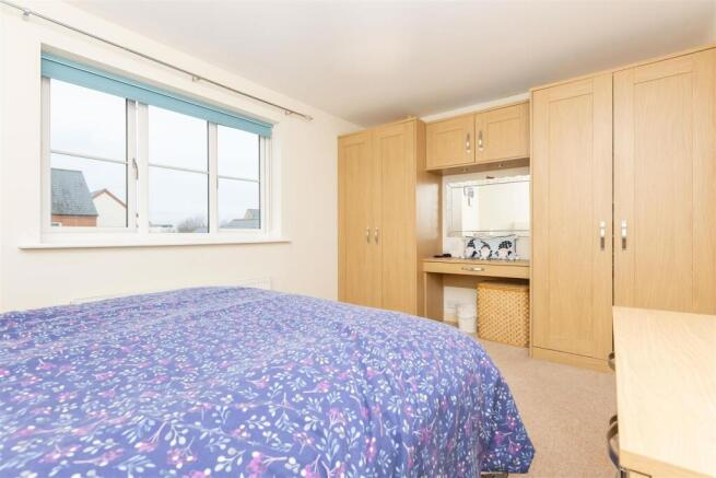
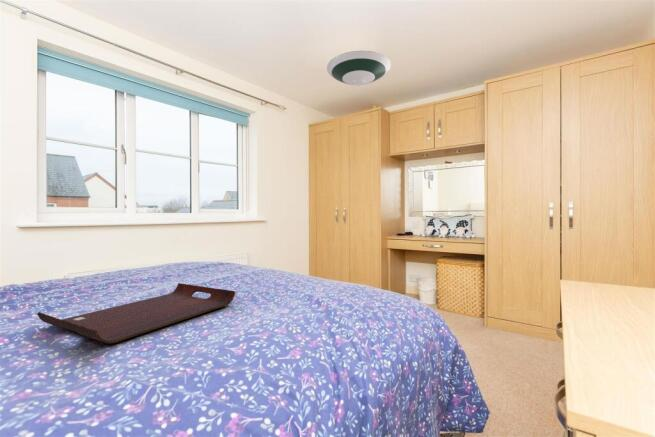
+ serving tray [36,282,237,345]
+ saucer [326,50,392,87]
